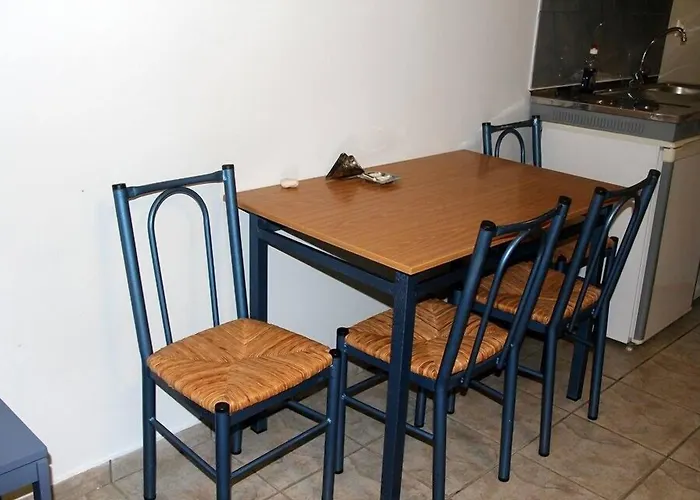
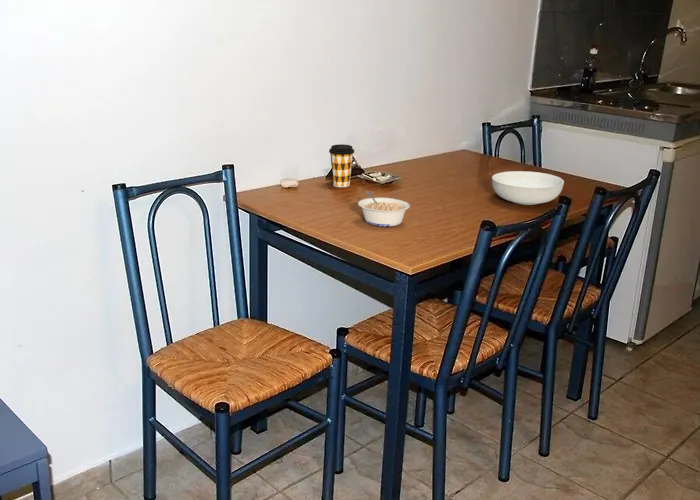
+ legume [357,190,411,227]
+ coffee cup [328,143,355,188]
+ serving bowl [491,170,565,206]
